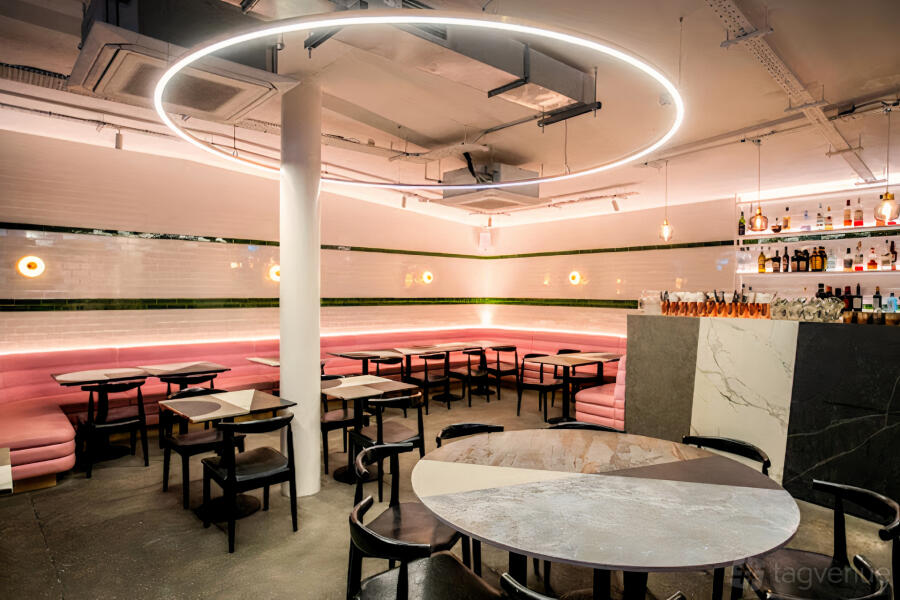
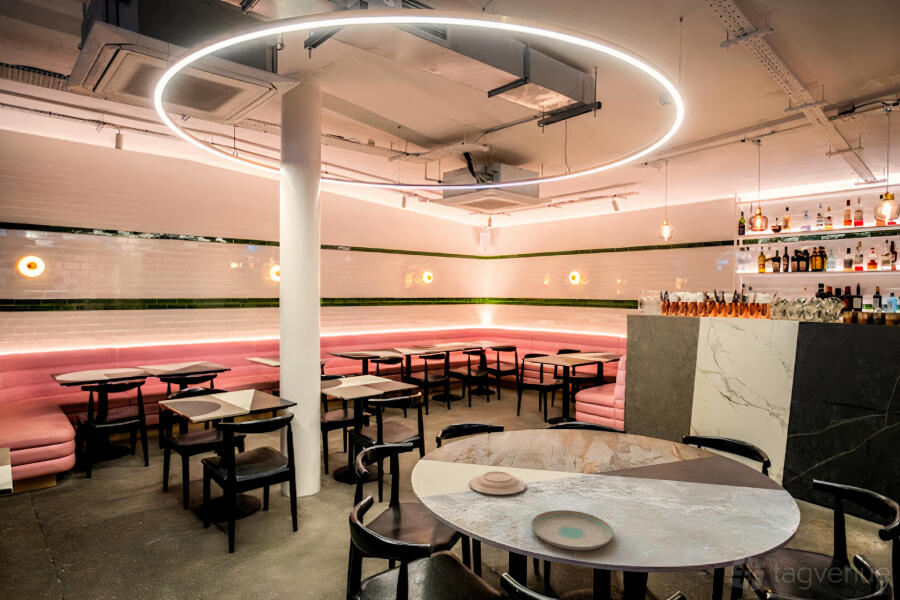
+ plate [530,509,614,551]
+ plate [468,470,527,496]
